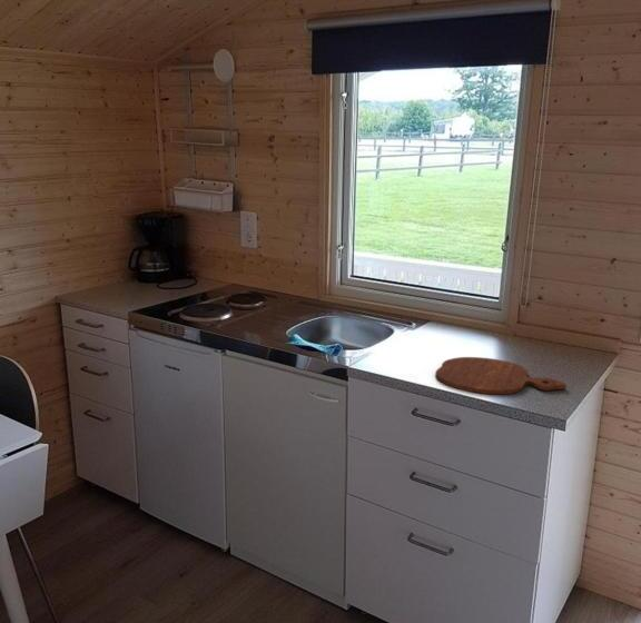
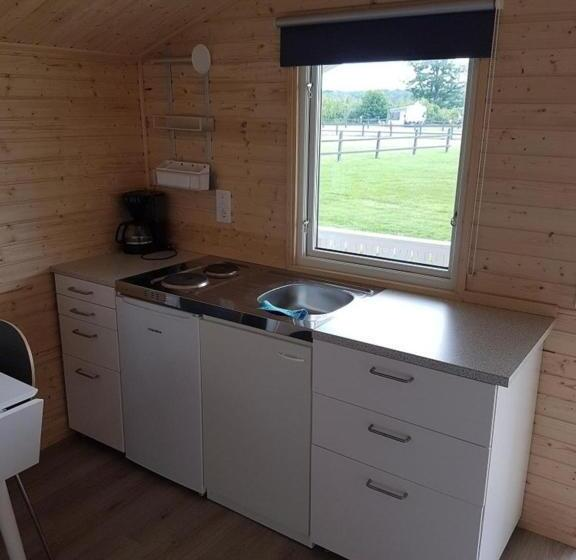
- cutting board [434,356,568,395]
